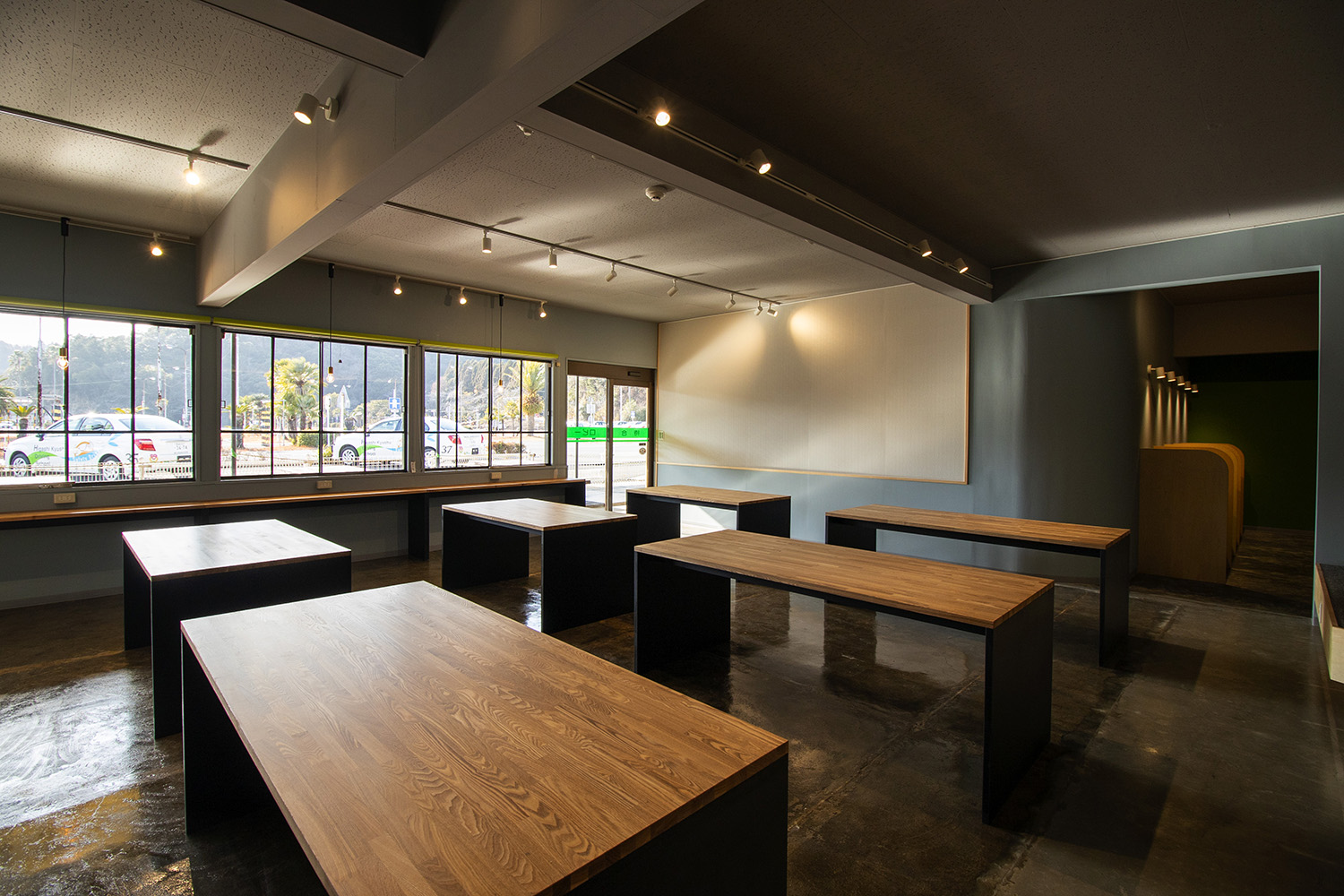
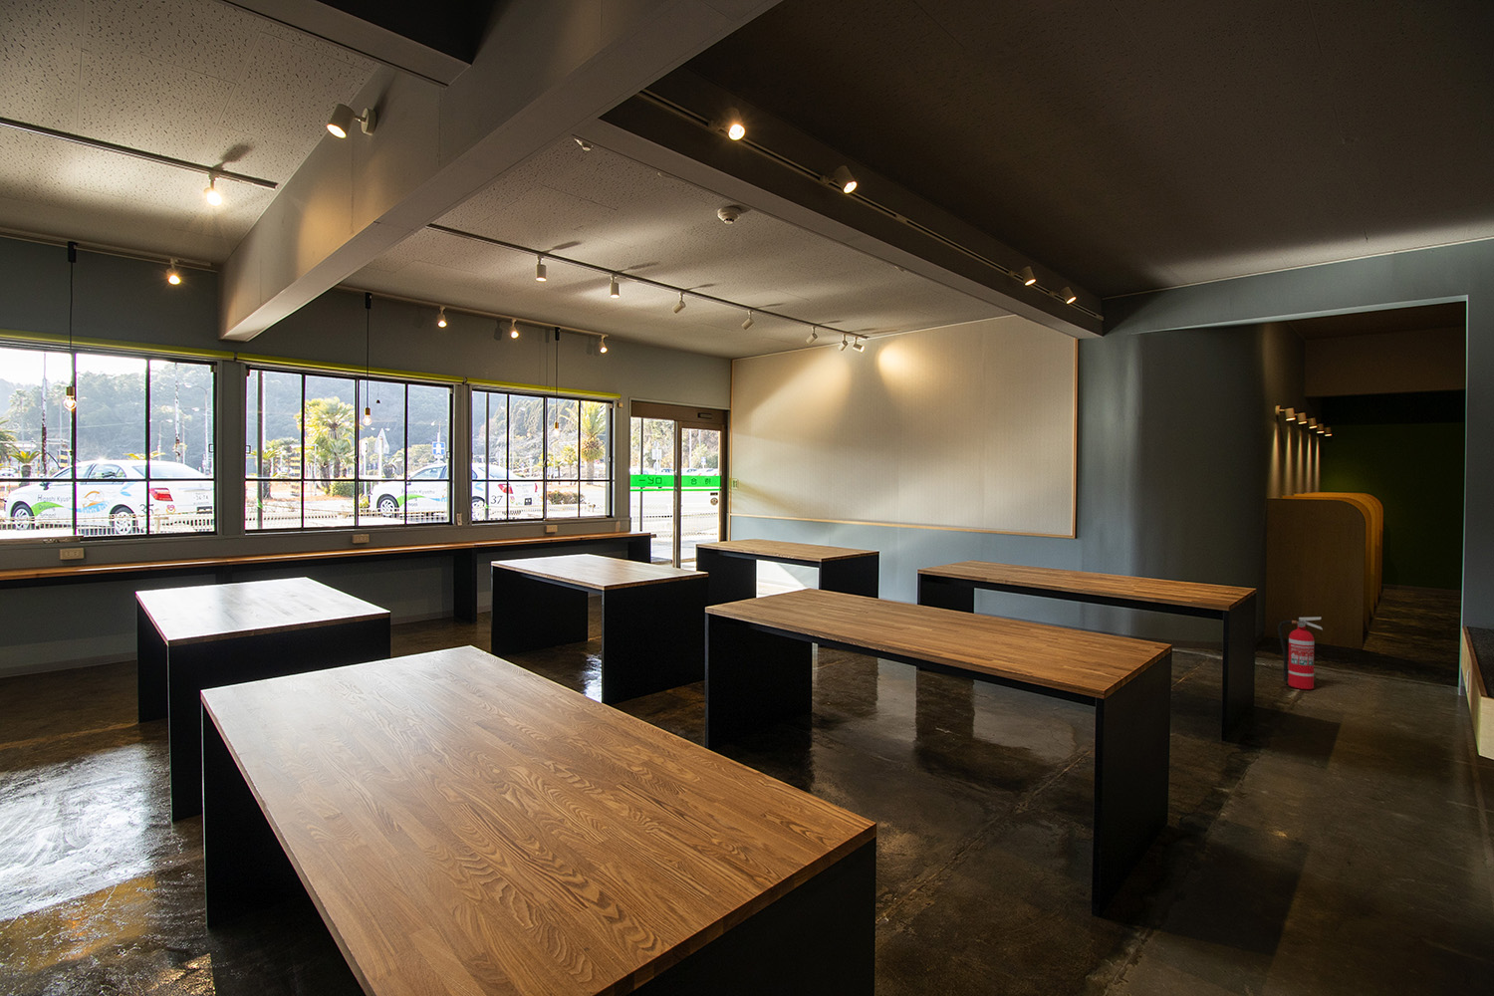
+ fire extinguisher [1277,617,1324,690]
